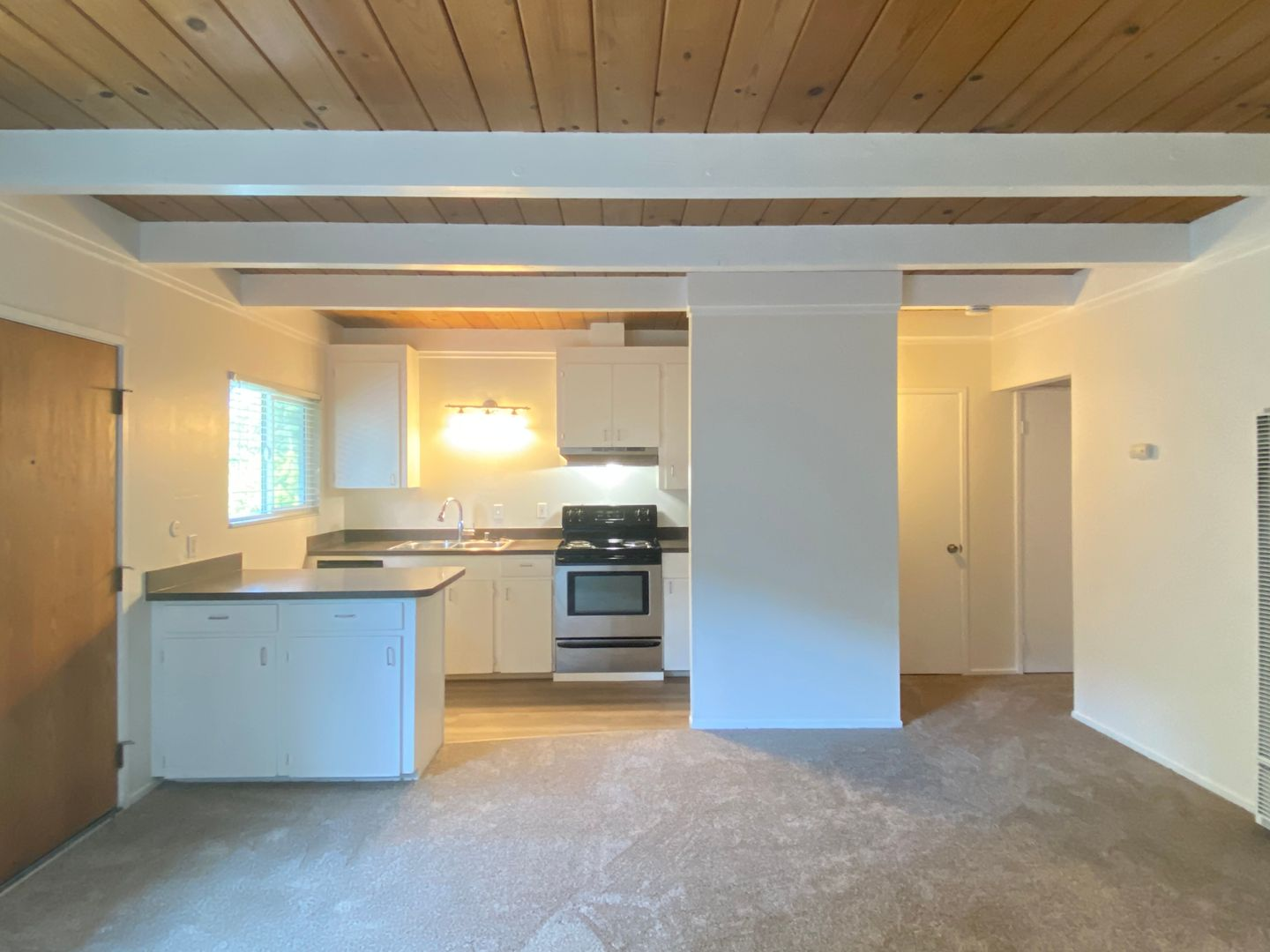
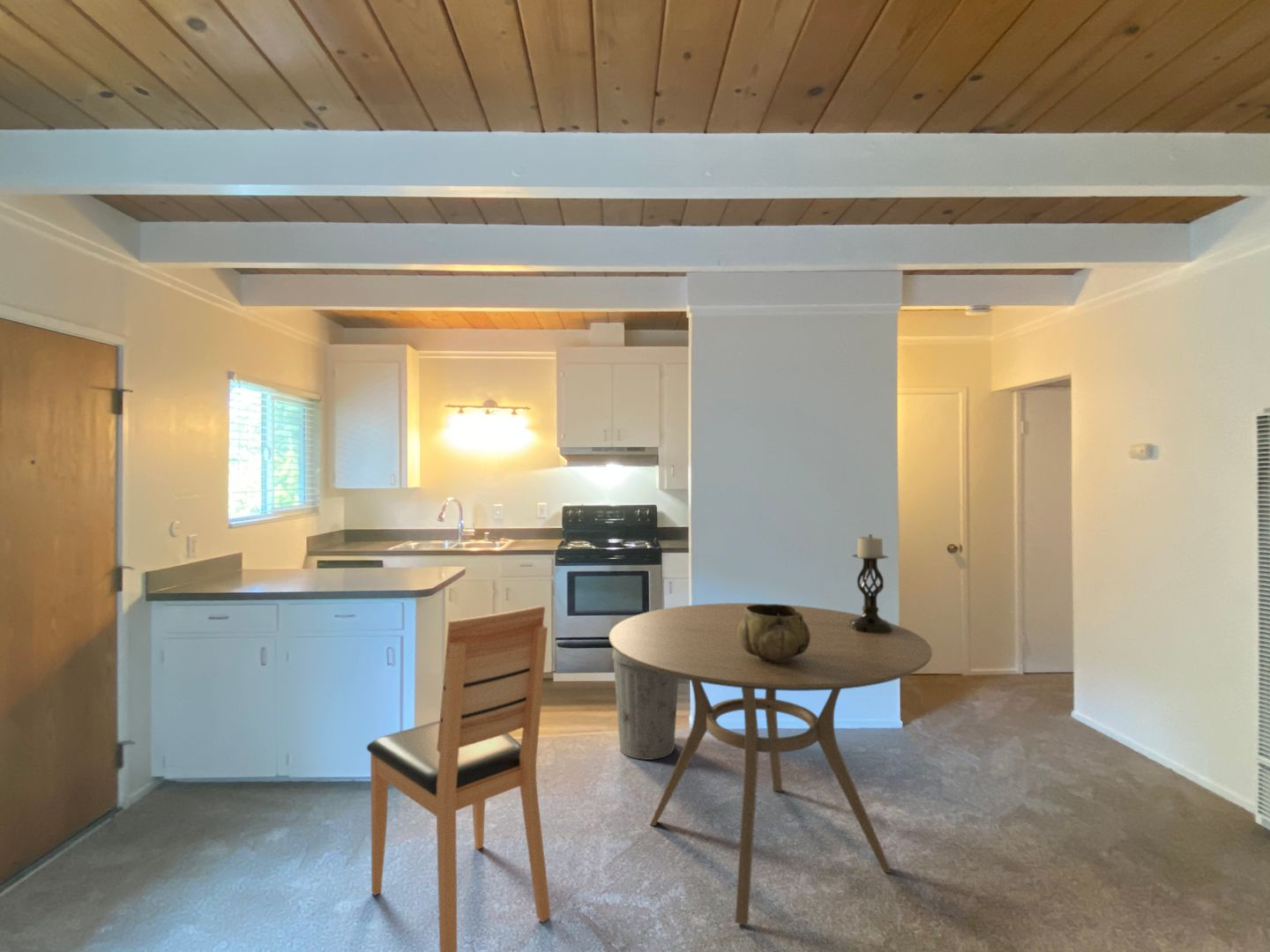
+ trash can [611,648,679,761]
+ dining table [609,602,933,926]
+ candle holder [849,533,893,634]
+ decorative bowl [737,603,811,662]
+ chair [366,605,551,952]
